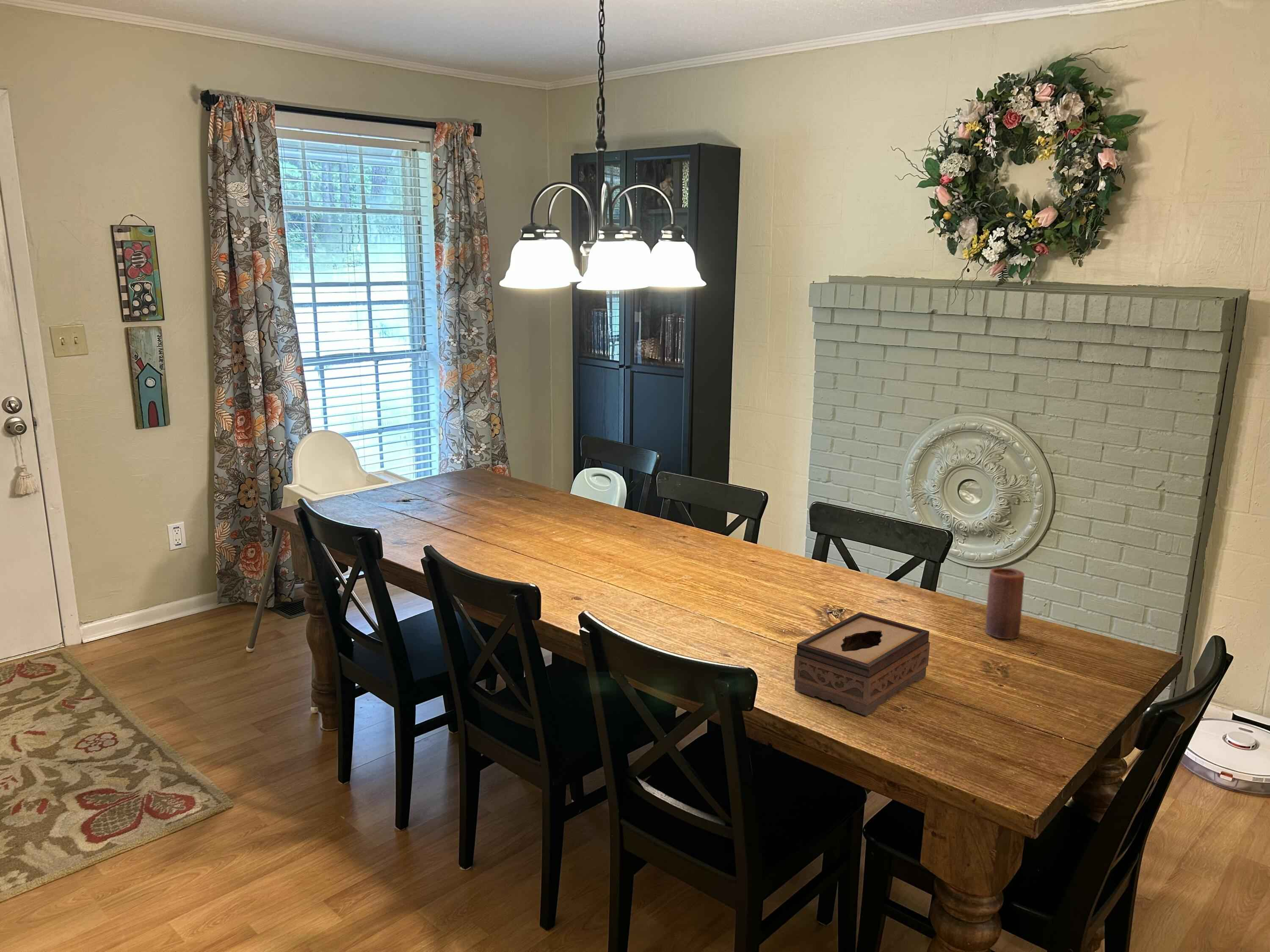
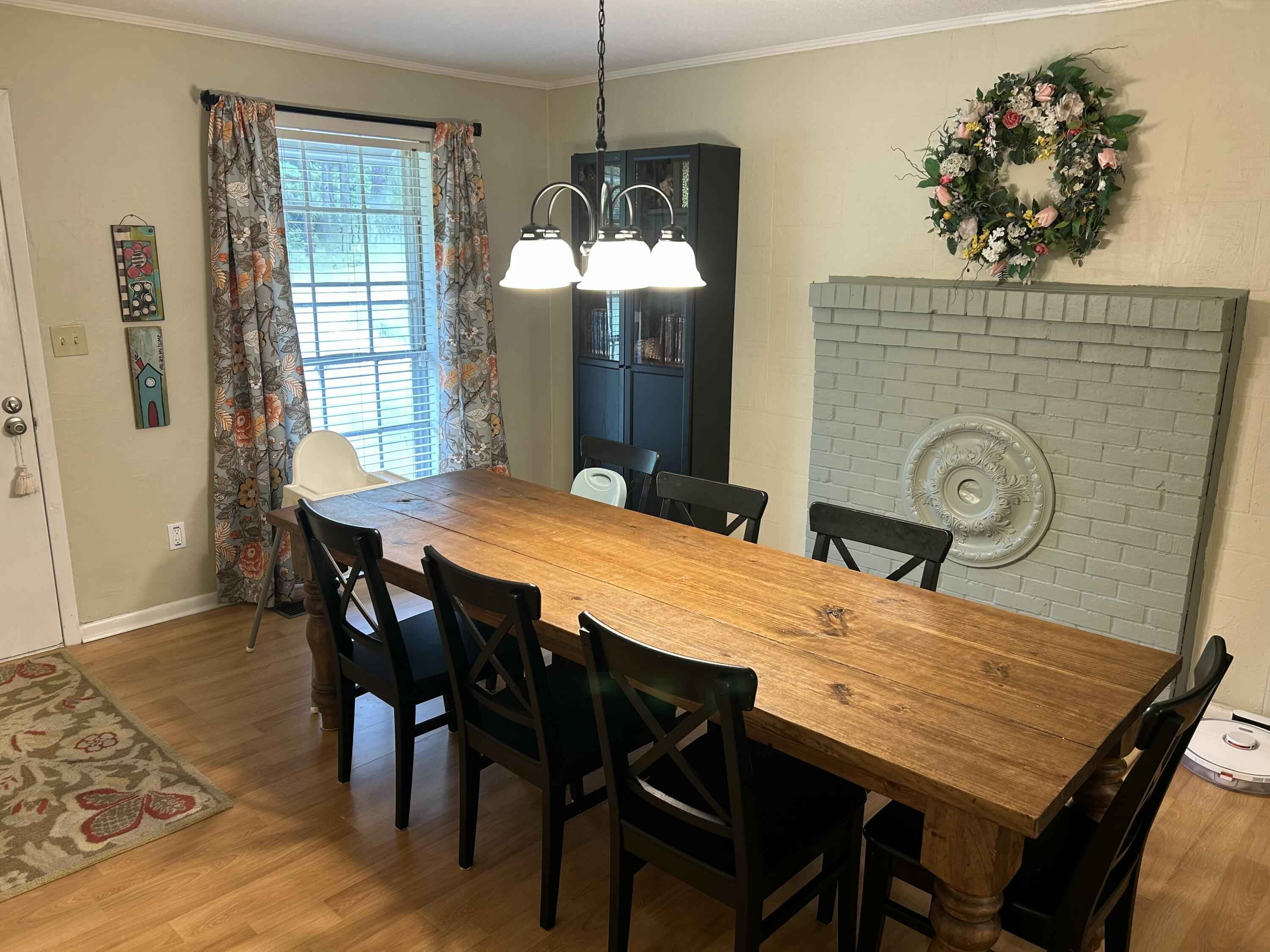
- tissue box [793,612,930,716]
- candle [985,567,1025,639]
